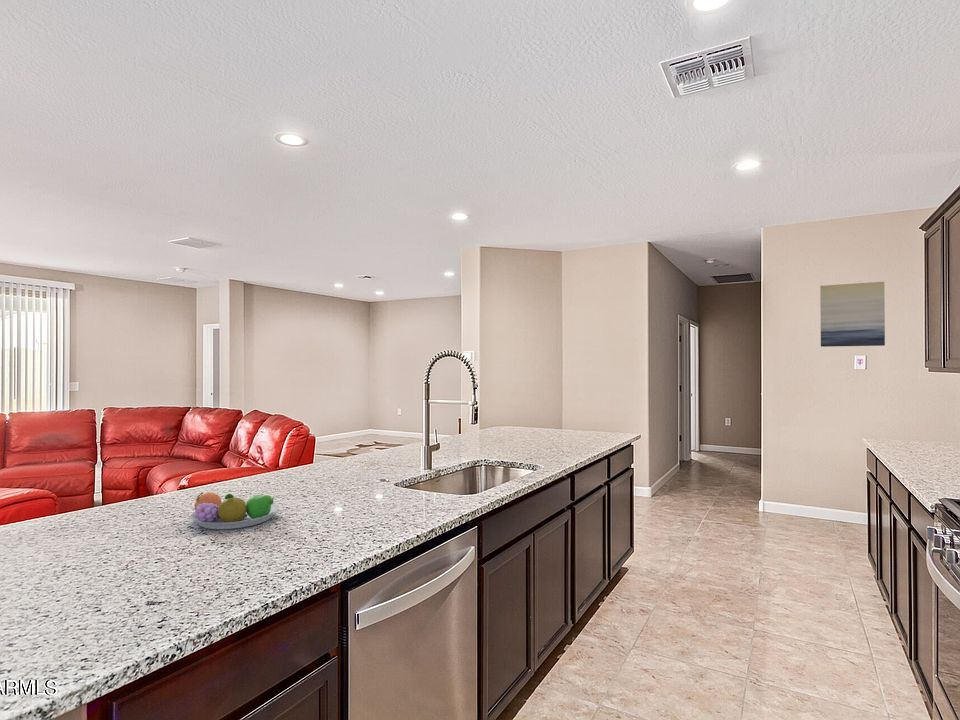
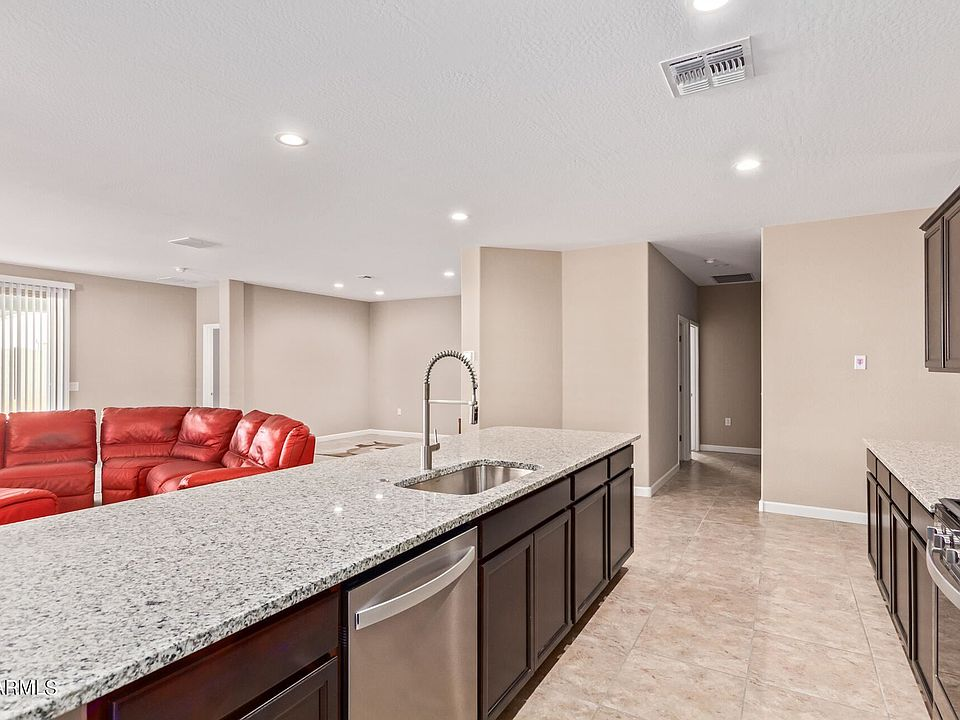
- wall art [819,281,886,348]
- fruit bowl [189,491,280,530]
